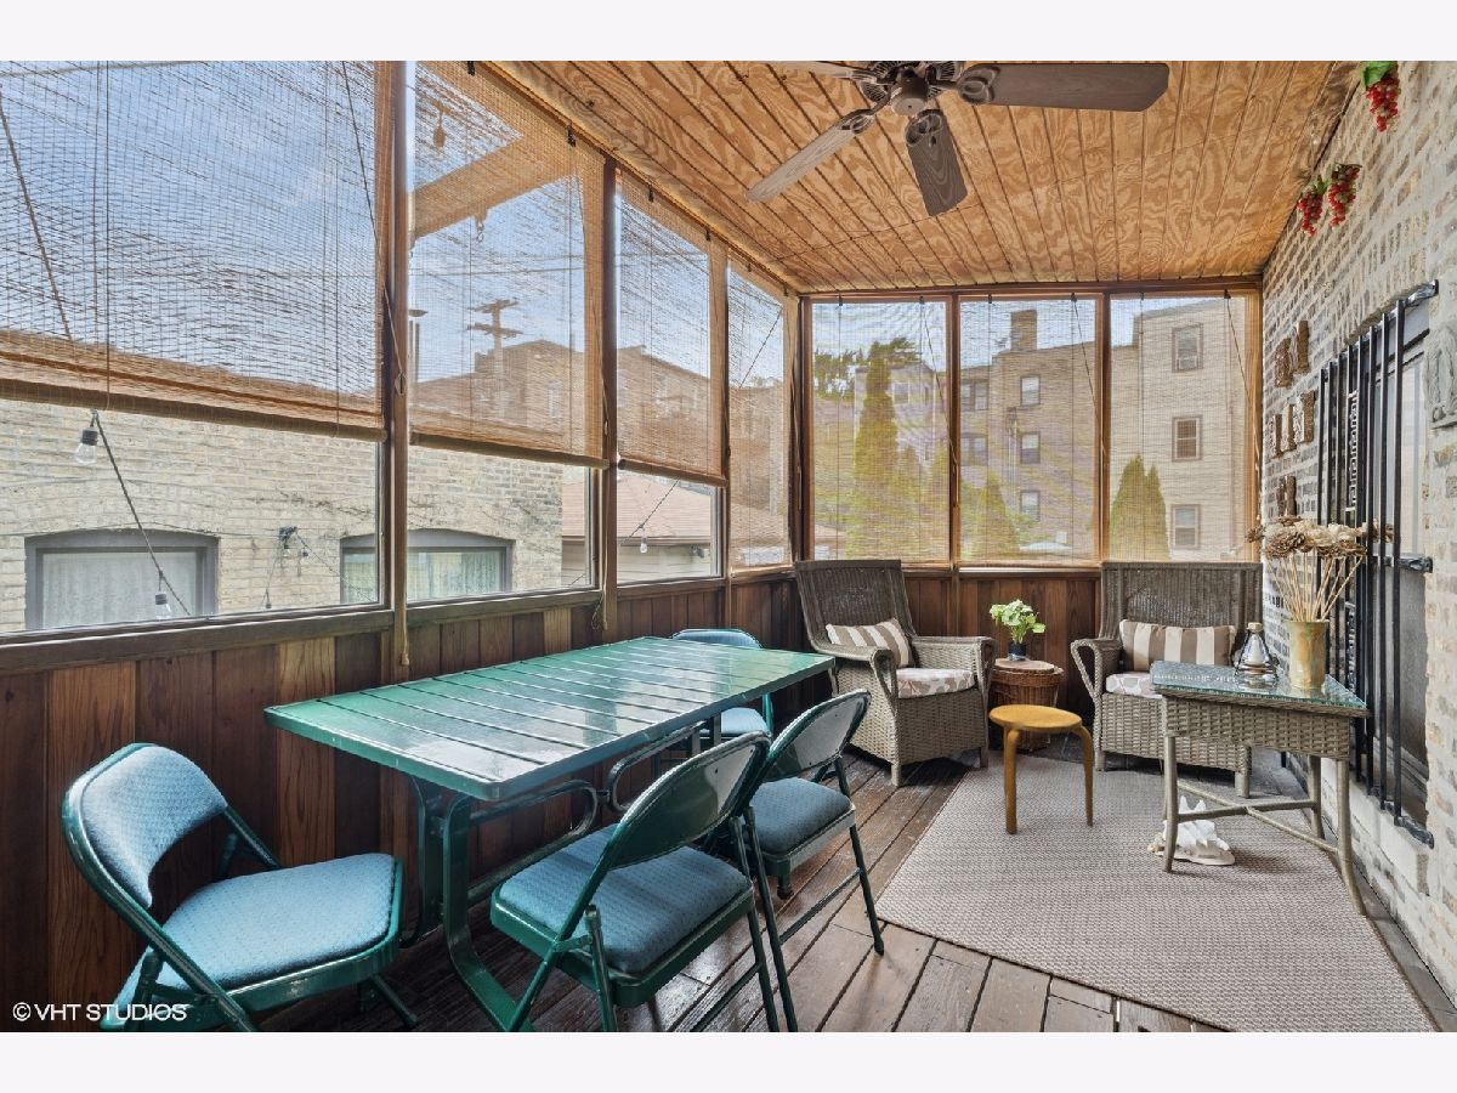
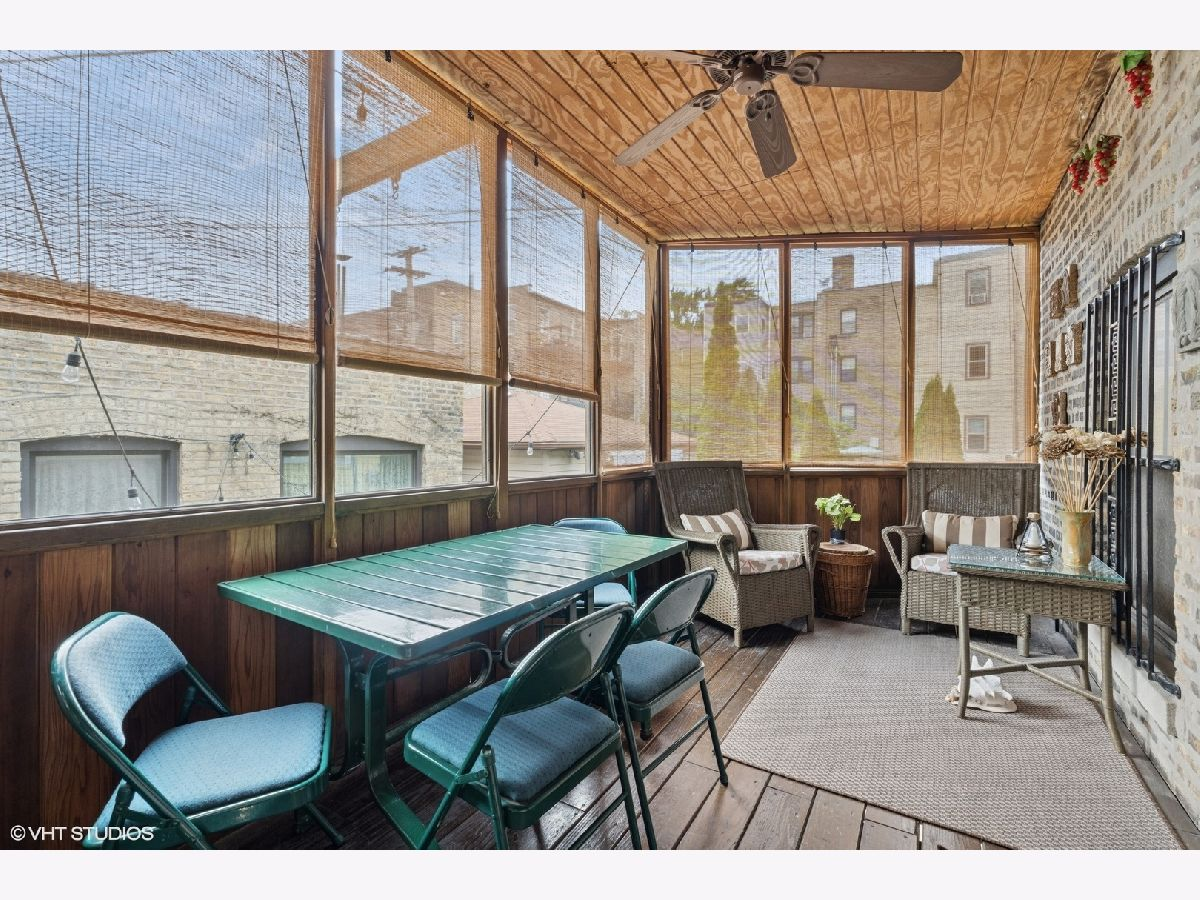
- stool [988,703,1094,834]
